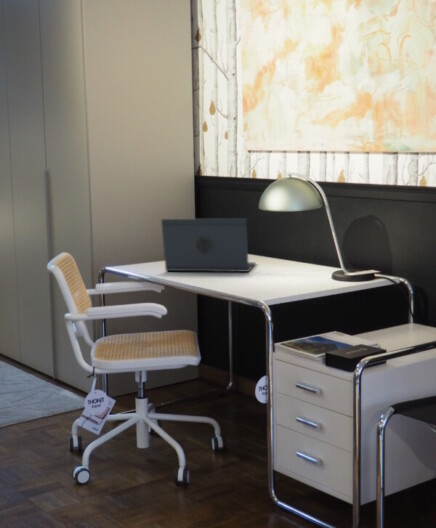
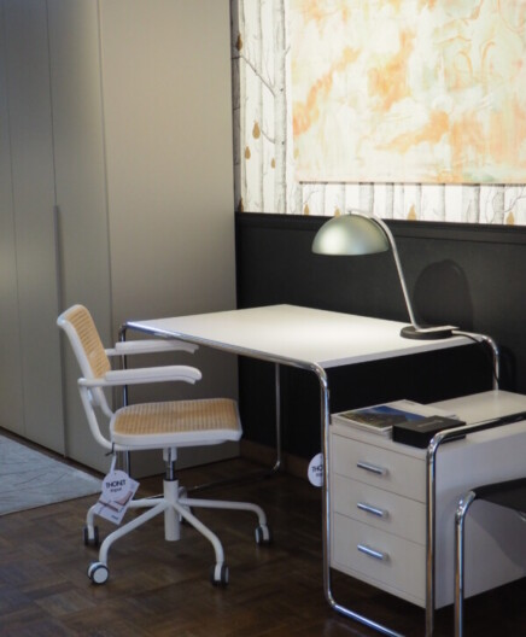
- laptop [160,218,257,273]
